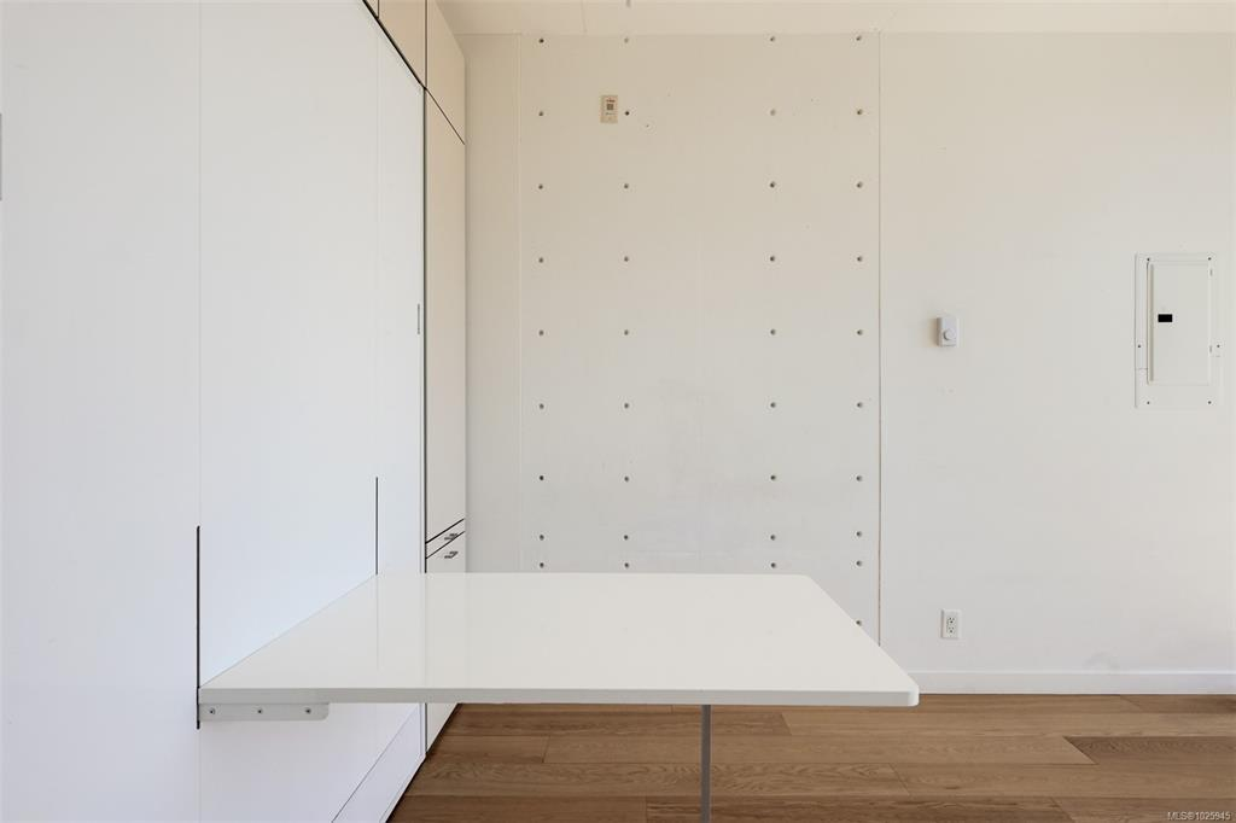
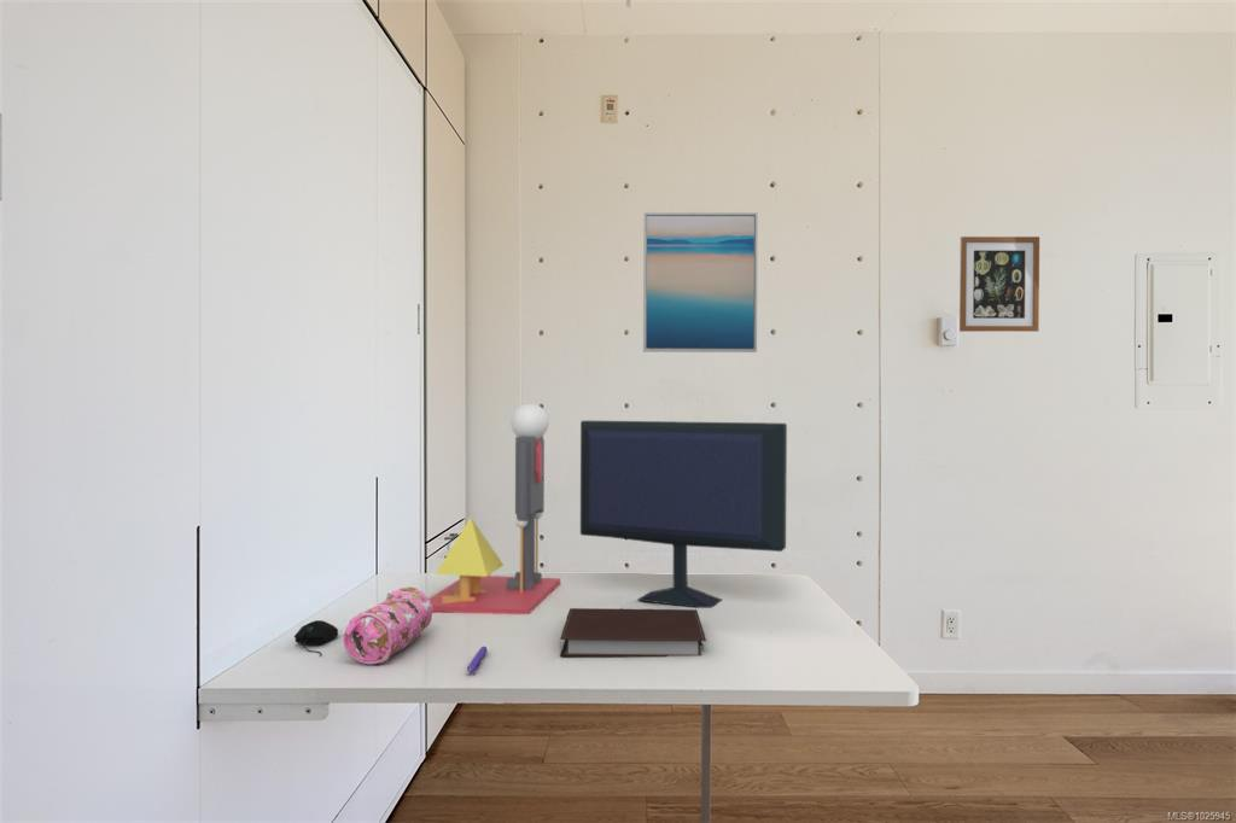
+ notebook [559,607,707,659]
+ pencil case [343,586,433,665]
+ computer monitor [579,419,788,609]
+ pen [466,646,488,675]
+ wall art [958,235,1040,333]
+ desk lamp [427,403,561,615]
+ wall art [642,211,759,354]
+ computer mouse [293,619,339,658]
